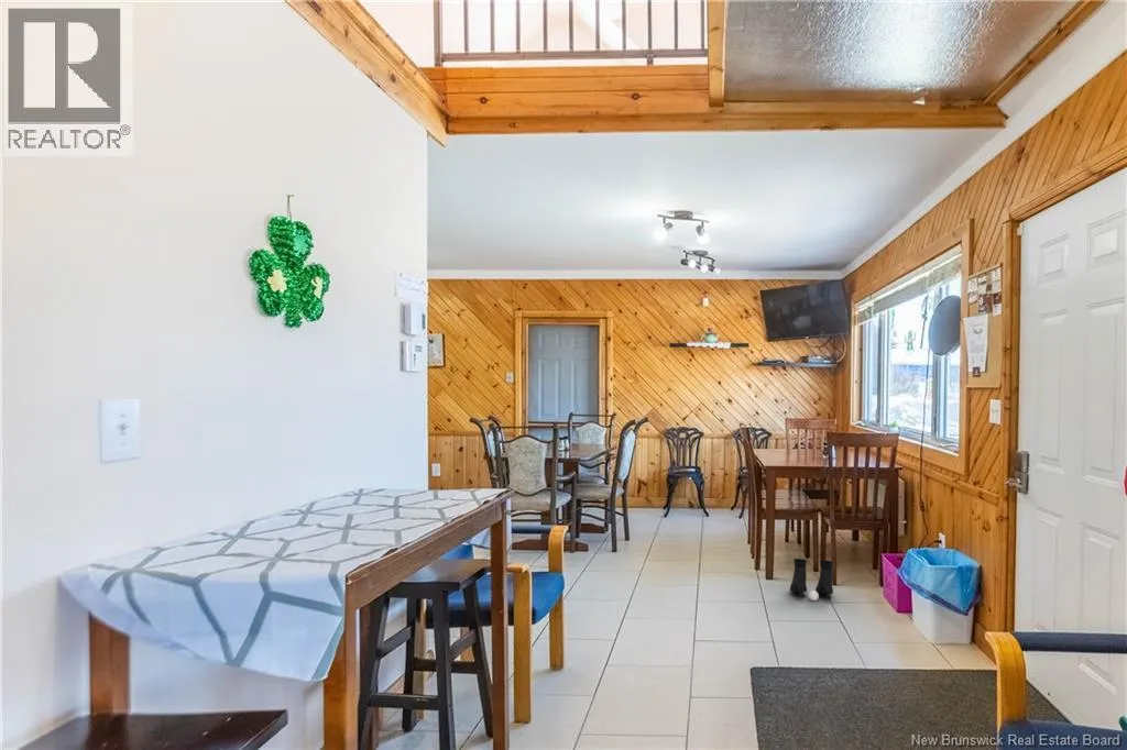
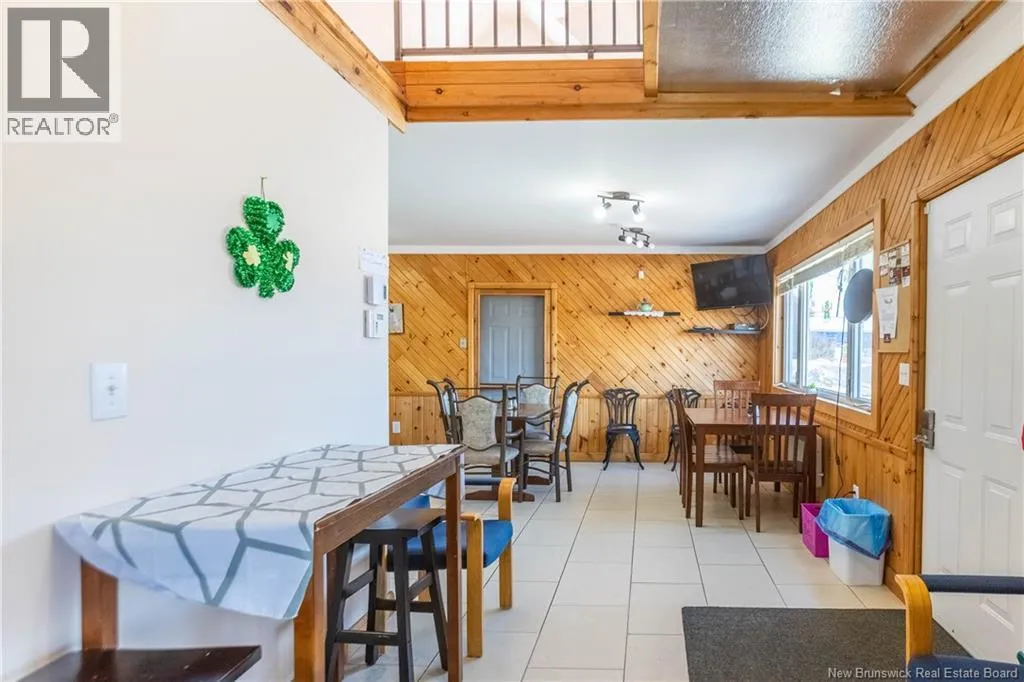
- boots [789,558,834,602]
